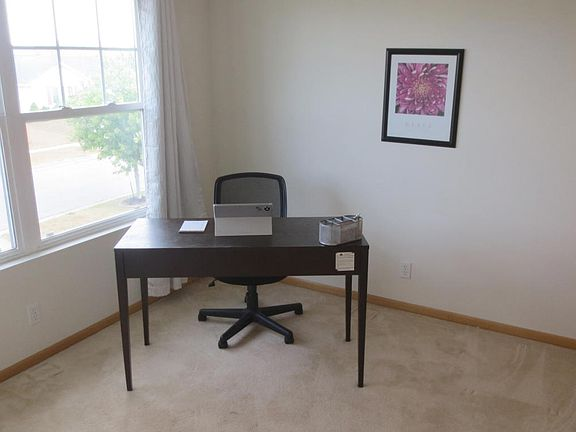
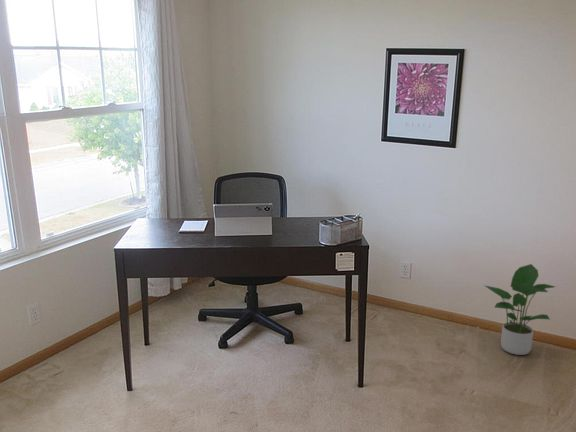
+ potted plant [484,263,556,356]
